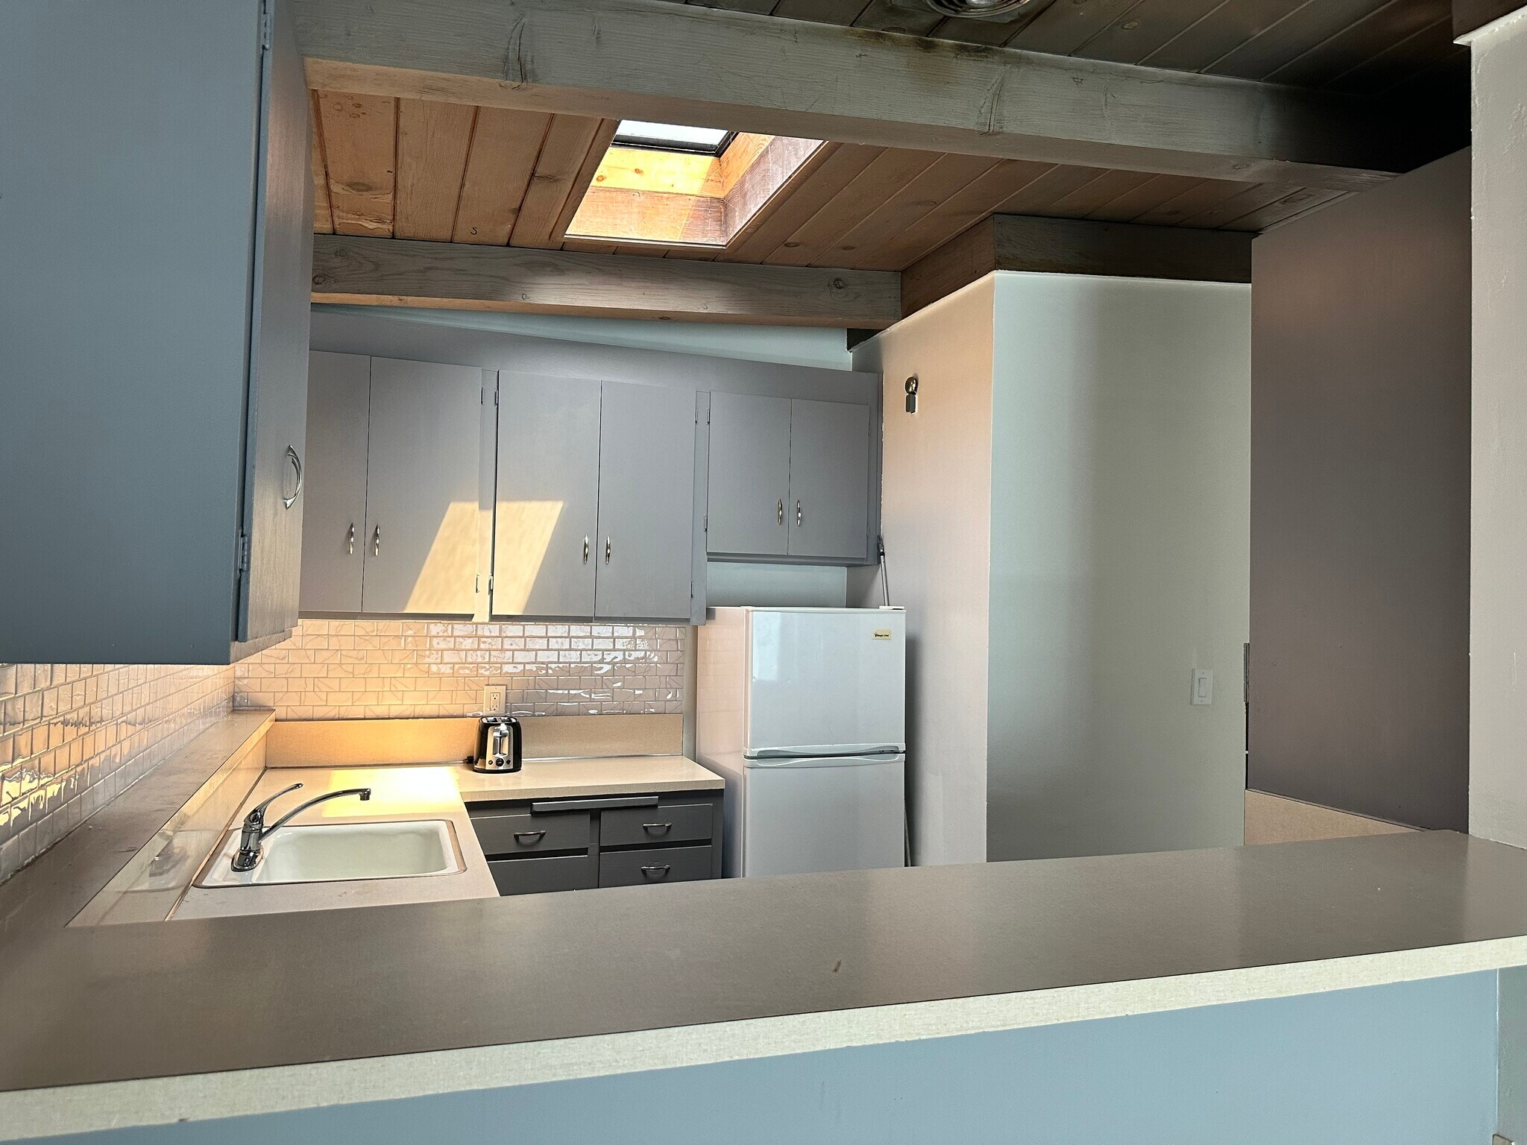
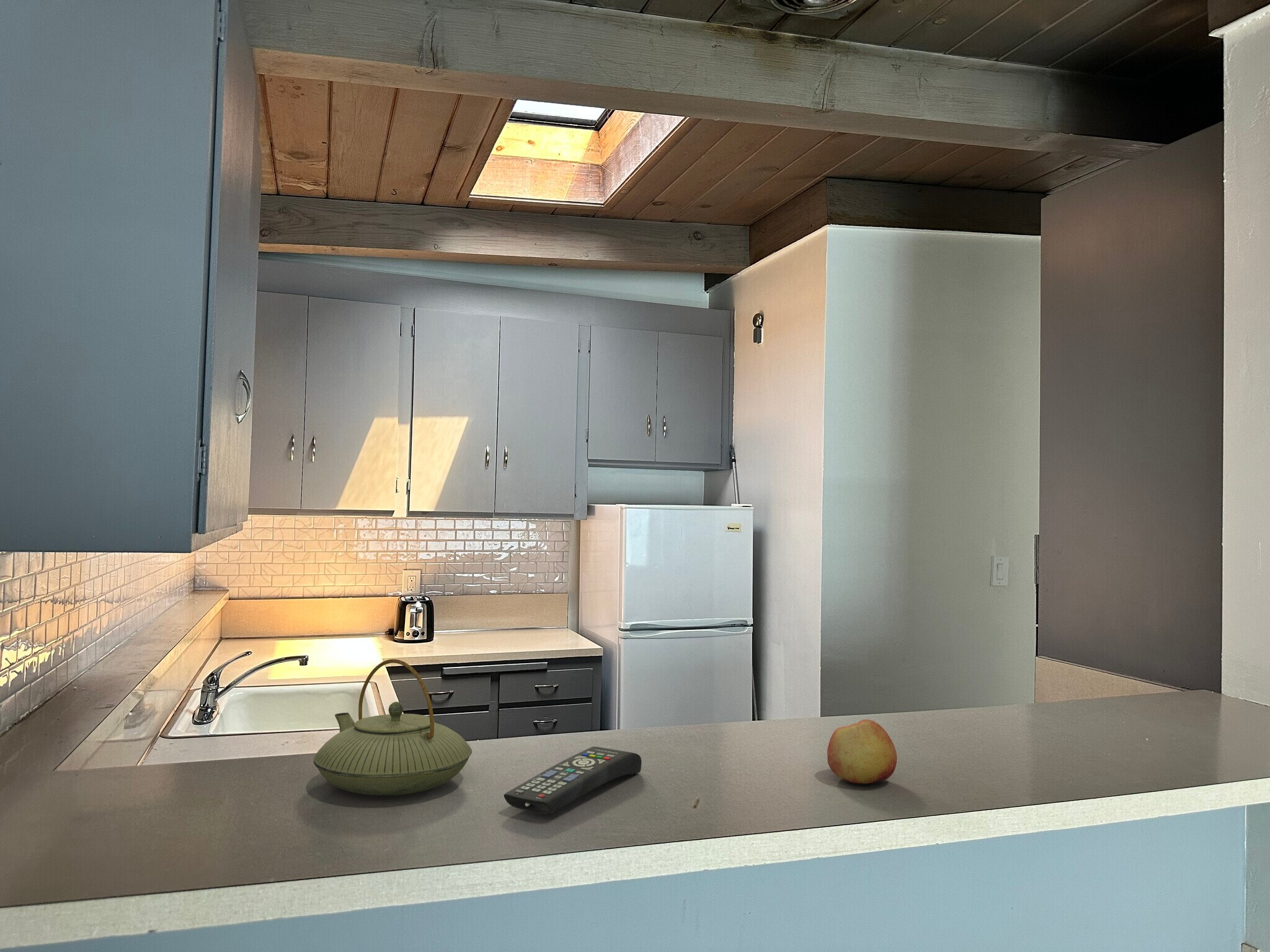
+ remote control [504,746,642,814]
+ apple [827,719,897,784]
+ teapot [313,659,473,796]
